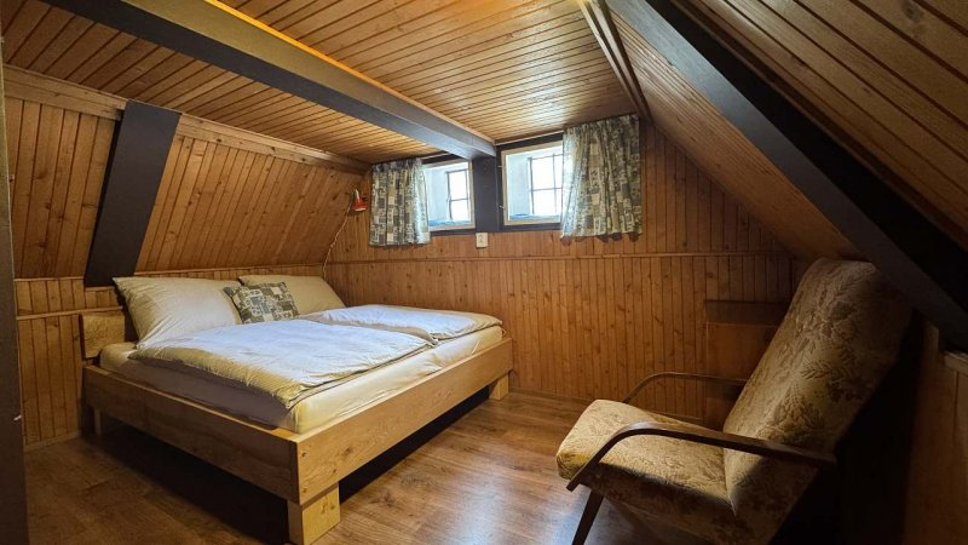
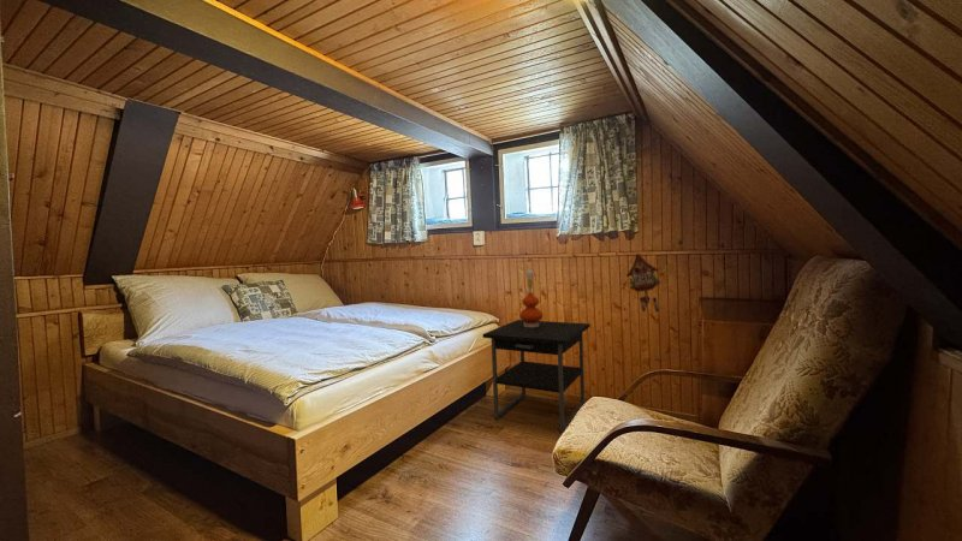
+ nightstand [482,319,590,434]
+ cuckoo clock [625,252,661,313]
+ table lamp [511,257,548,327]
